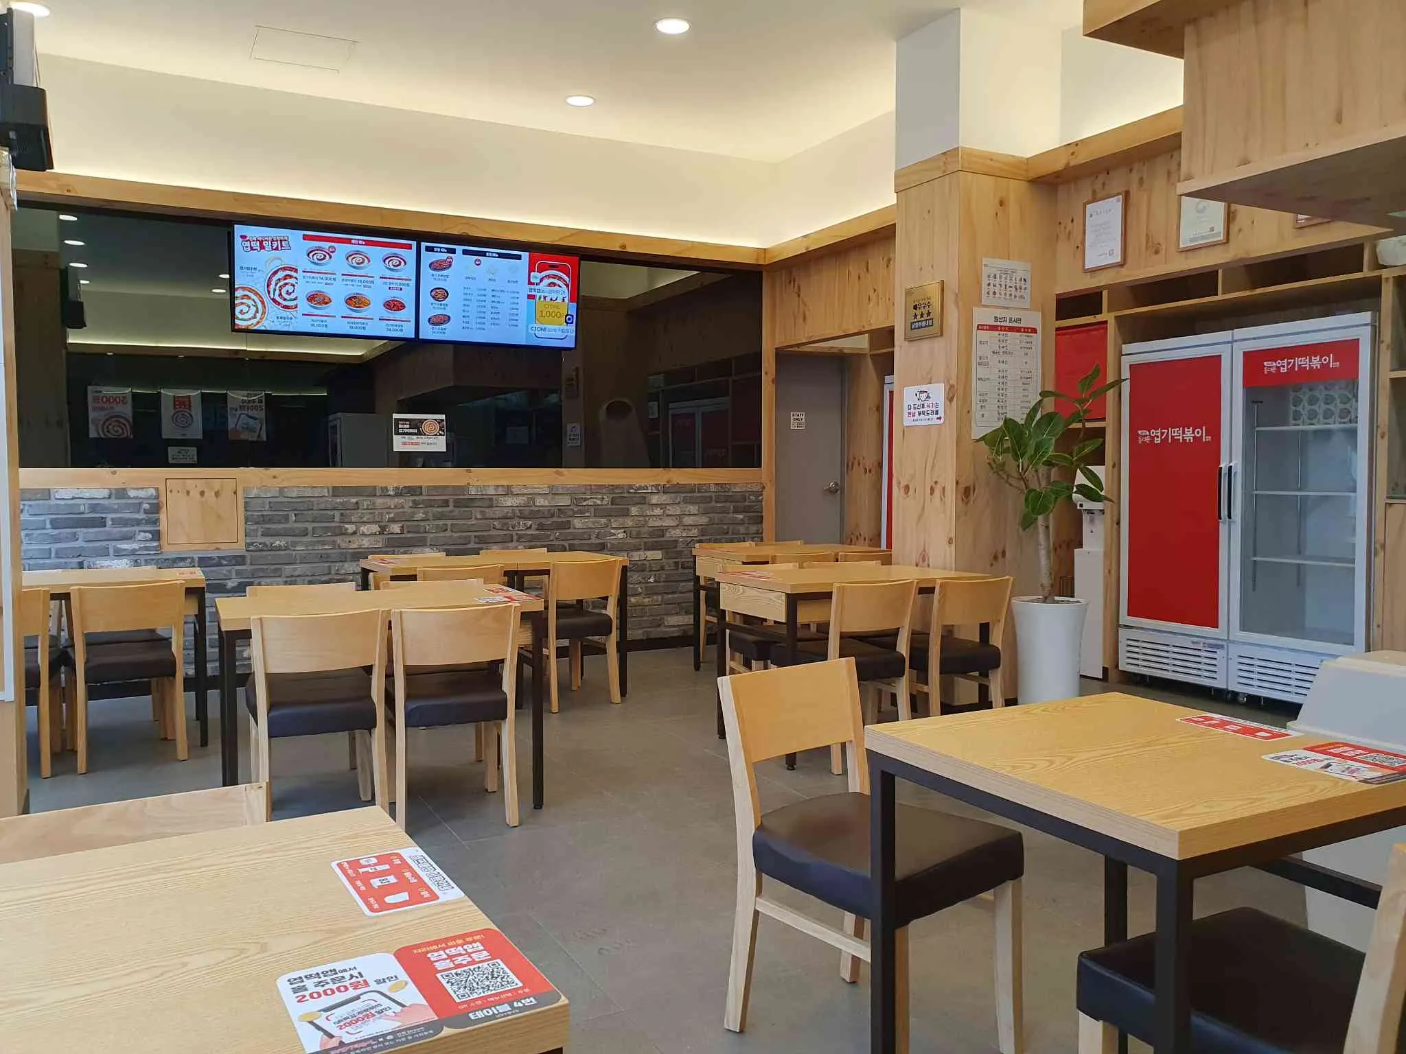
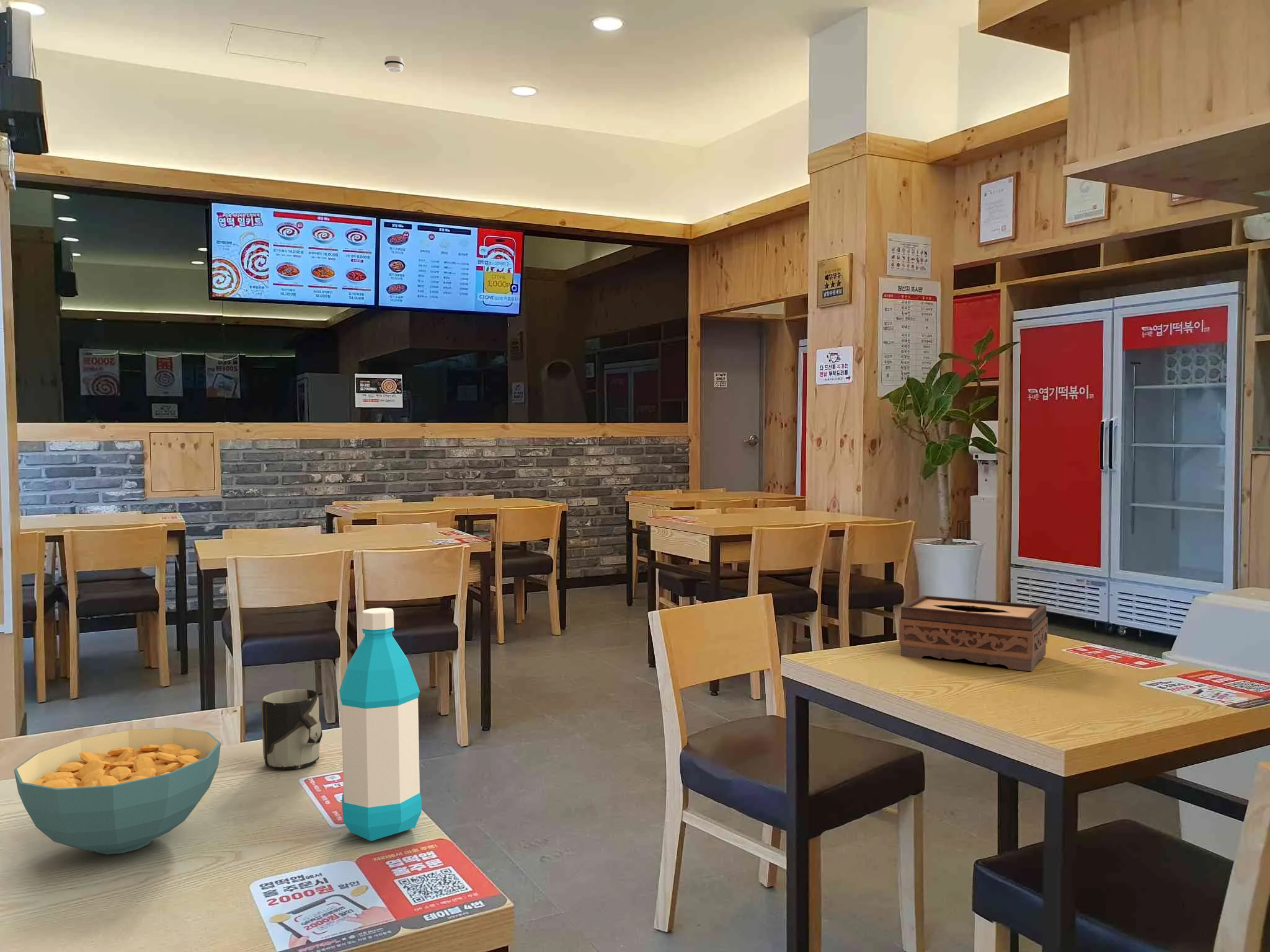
+ water bottle [339,607,422,842]
+ tissue box [899,595,1048,672]
+ cereal bowl [14,727,221,855]
+ smoke detector [384,55,405,74]
+ cup [261,689,322,770]
